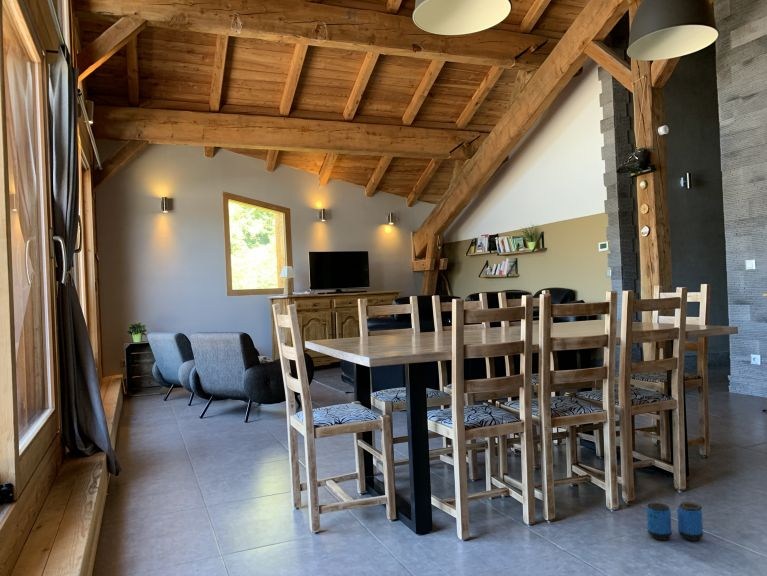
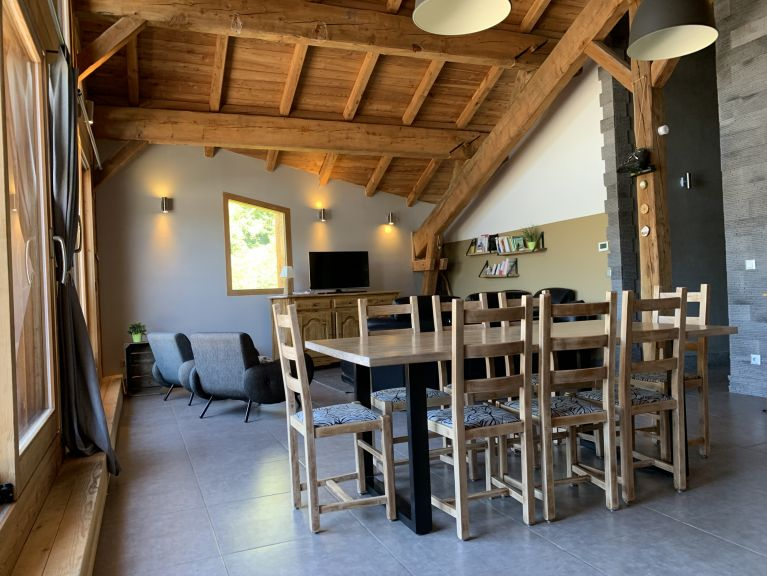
- barrel [645,501,704,542]
